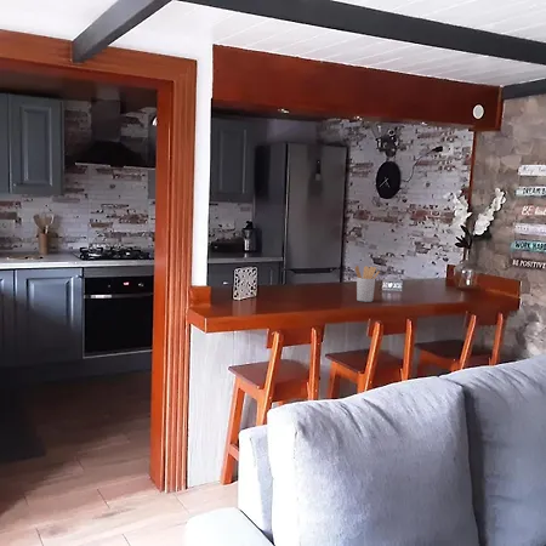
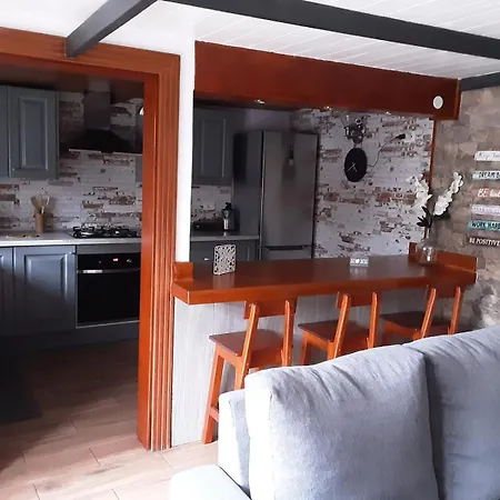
- utensil holder [354,265,381,303]
